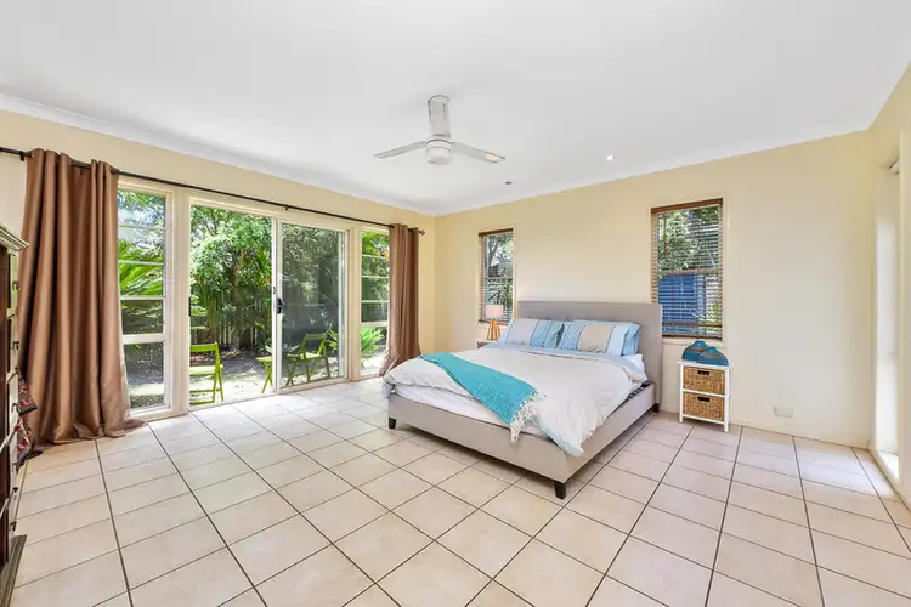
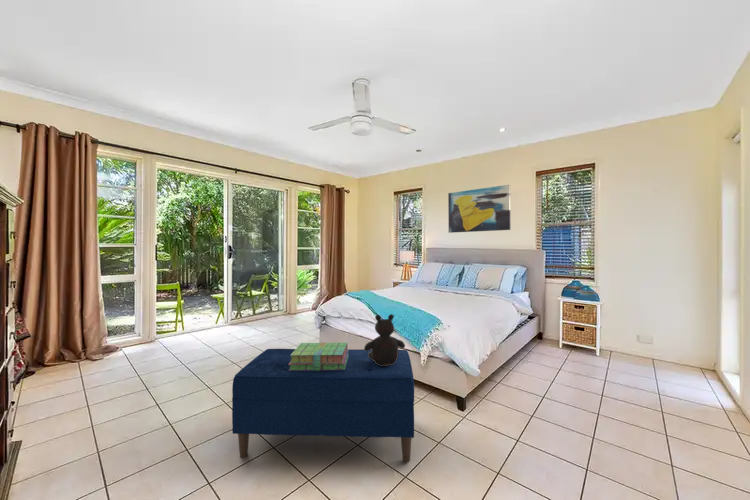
+ stack of books [288,342,349,371]
+ teddy bear [363,313,406,366]
+ wall art [447,184,511,234]
+ bench [231,348,415,463]
